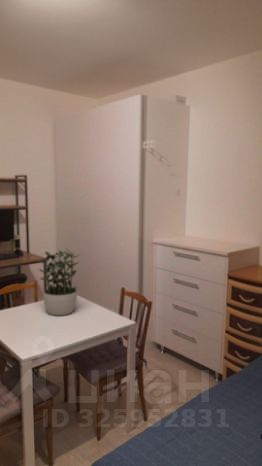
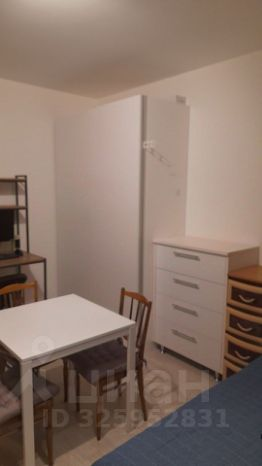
- potted plant [35,247,82,316]
